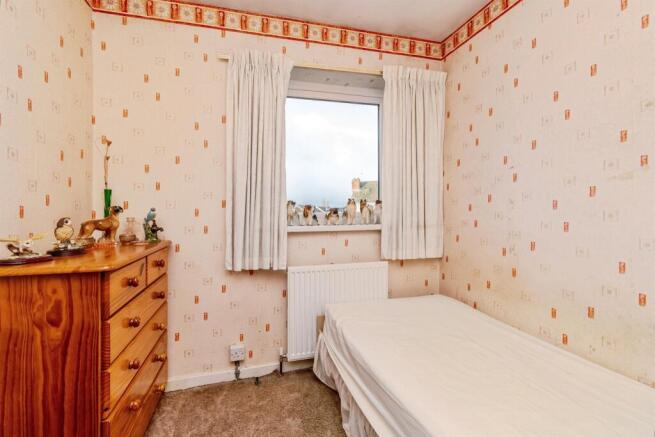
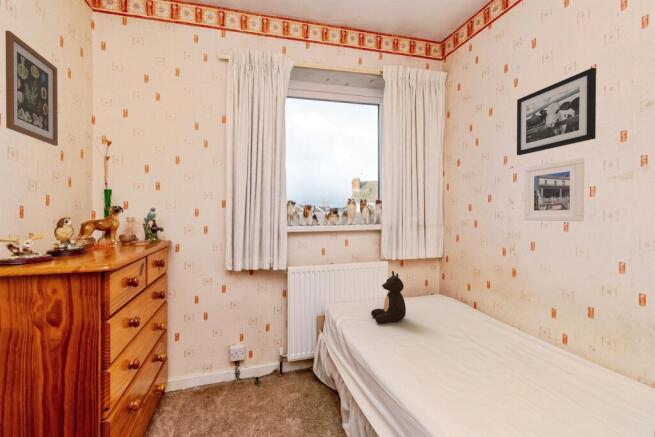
+ teddy bear [370,270,407,324]
+ picture frame [516,67,597,156]
+ wall art [4,29,59,147]
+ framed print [524,157,585,222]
